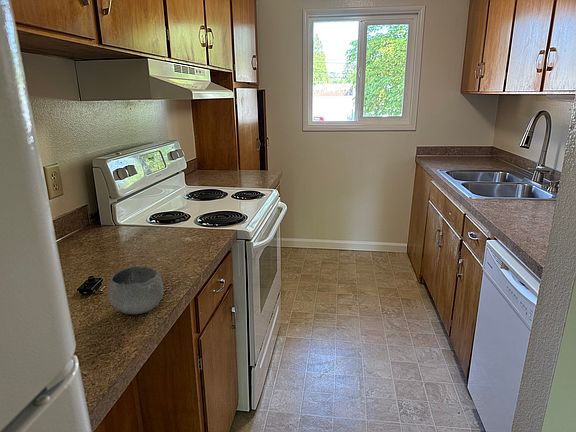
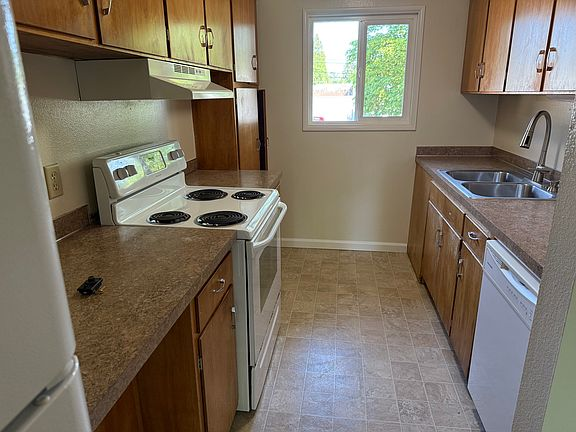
- bowl [106,265,164,315]
